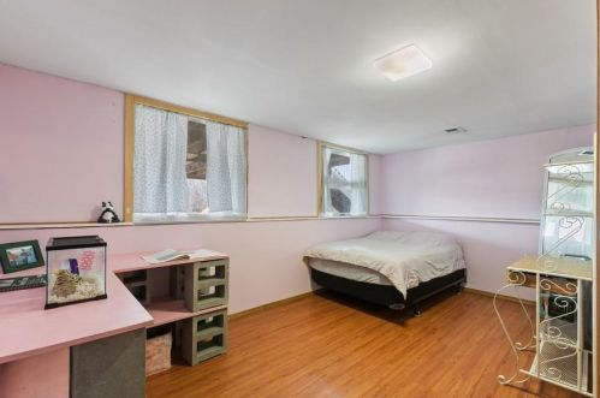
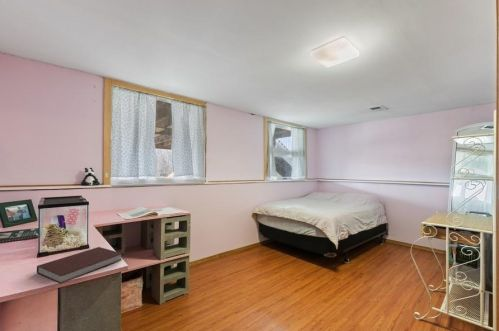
+ notebook [36,246,123,285]
